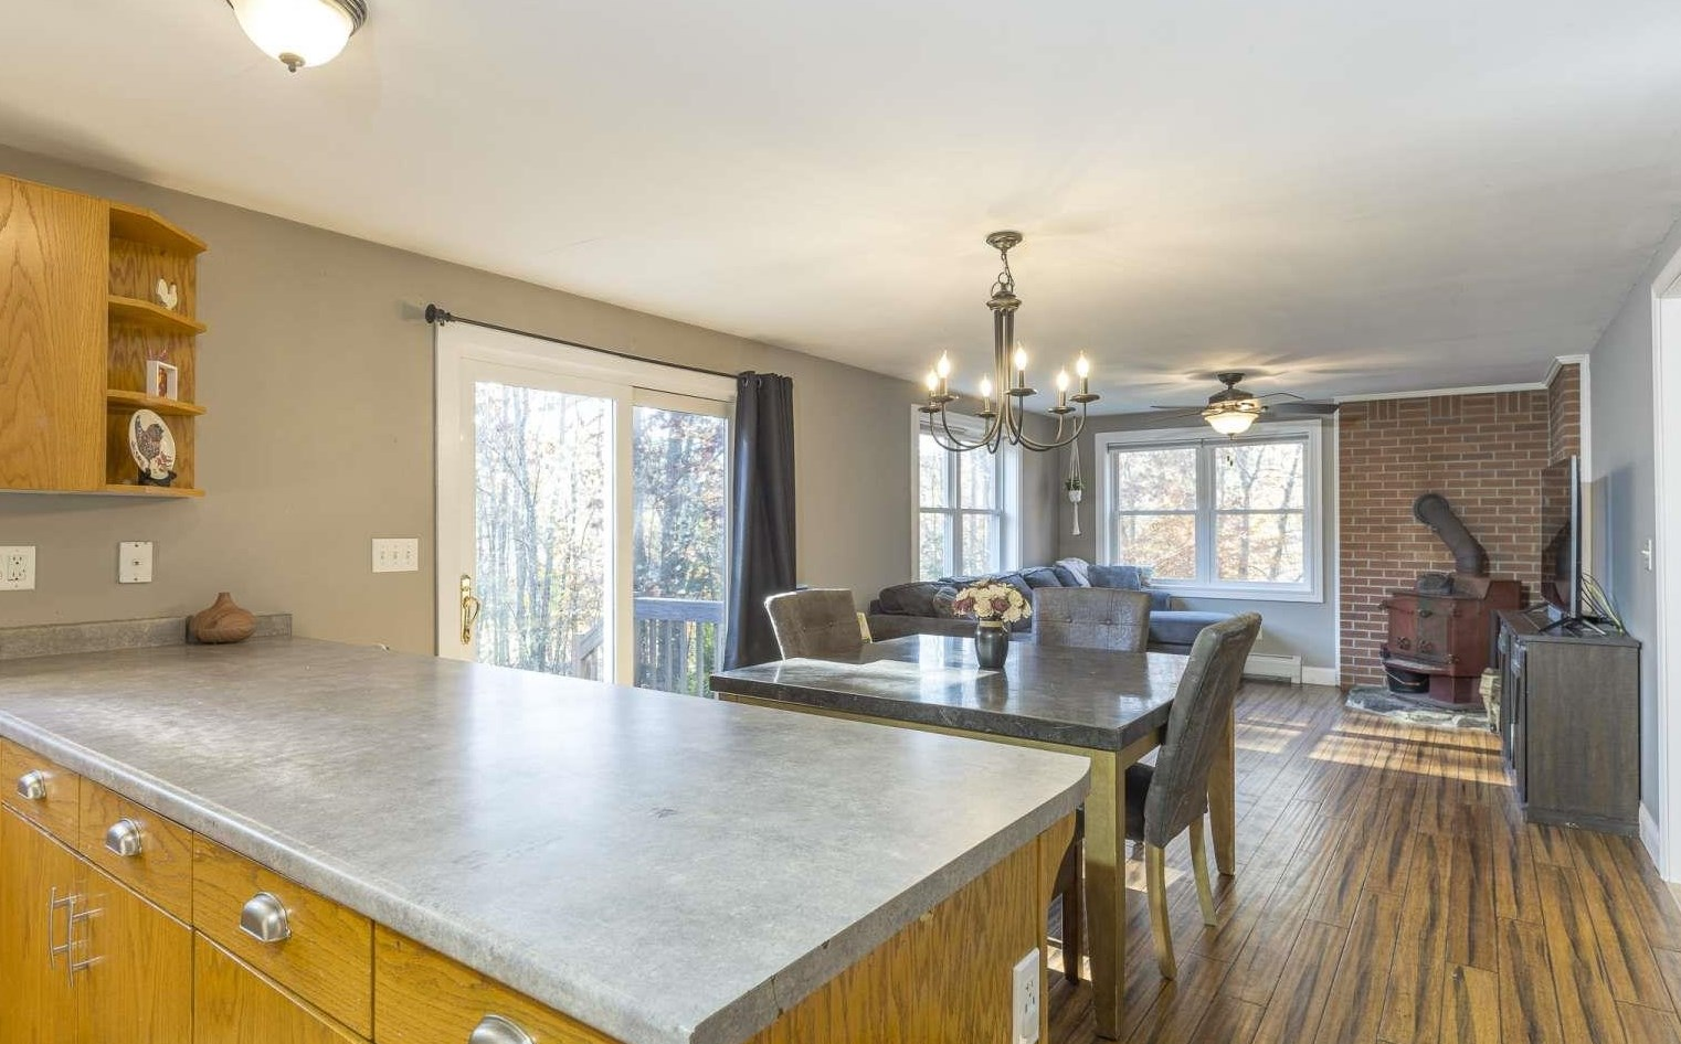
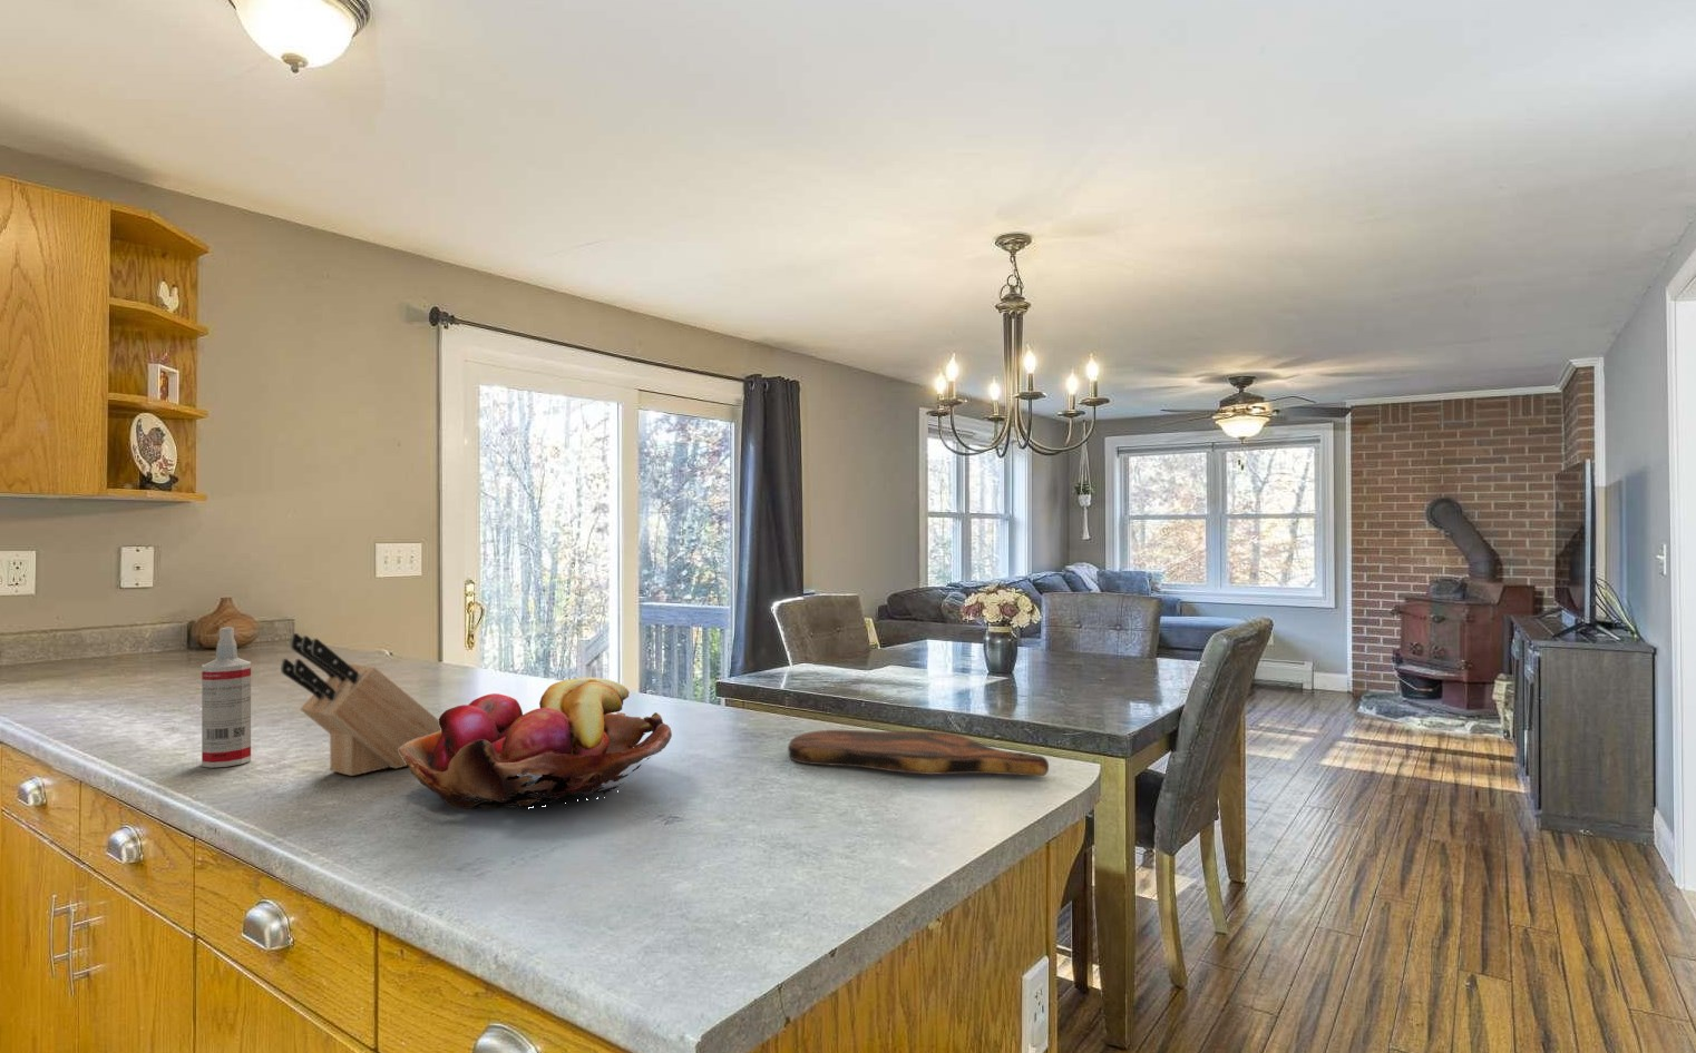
+ cutting board [787,729,1050,776]
+ spray bottle [200,626,251,769]
+ knife block [279,632,441,776]
+ fruit basket [399,676,673,809]
